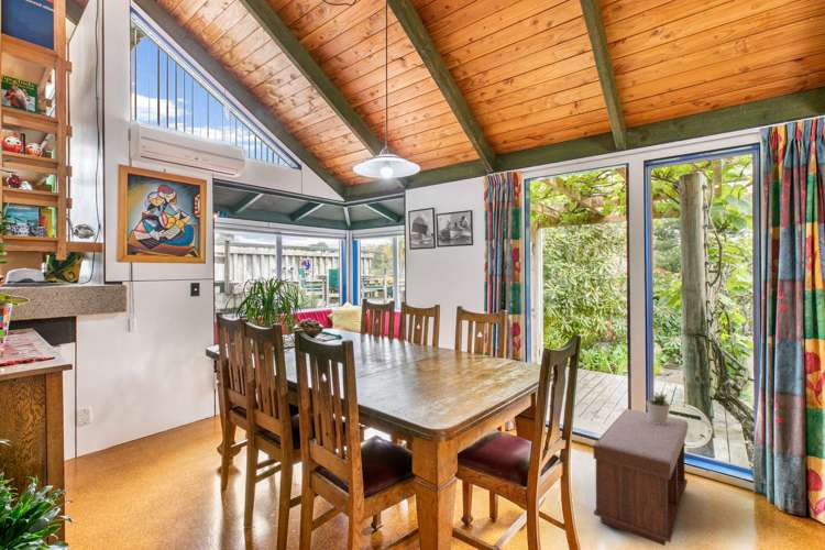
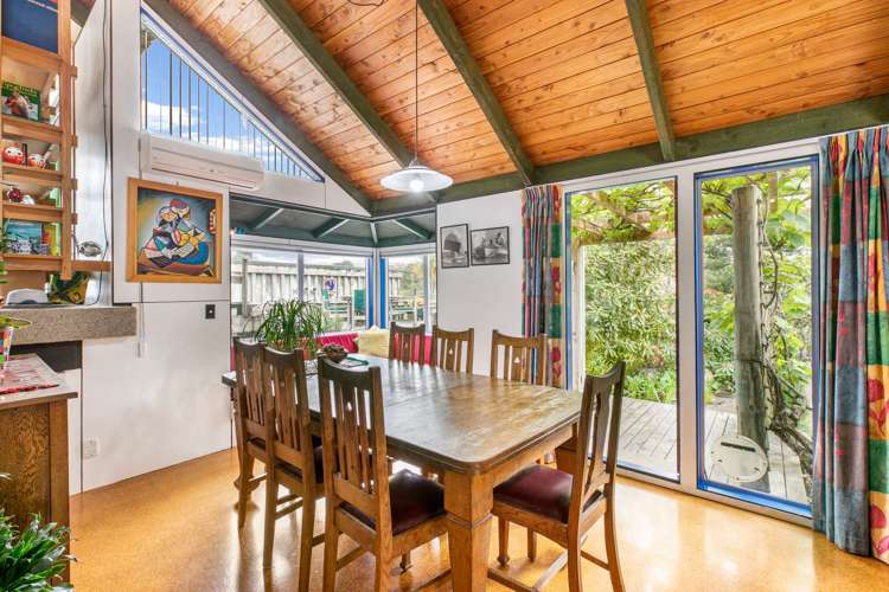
- potted plant [645,391,671,425]
- bench [593,408,690,547]
